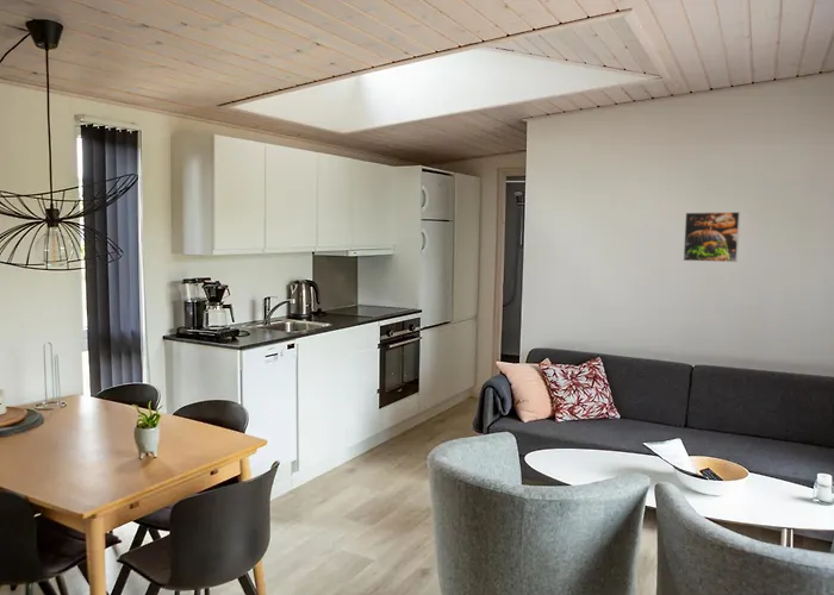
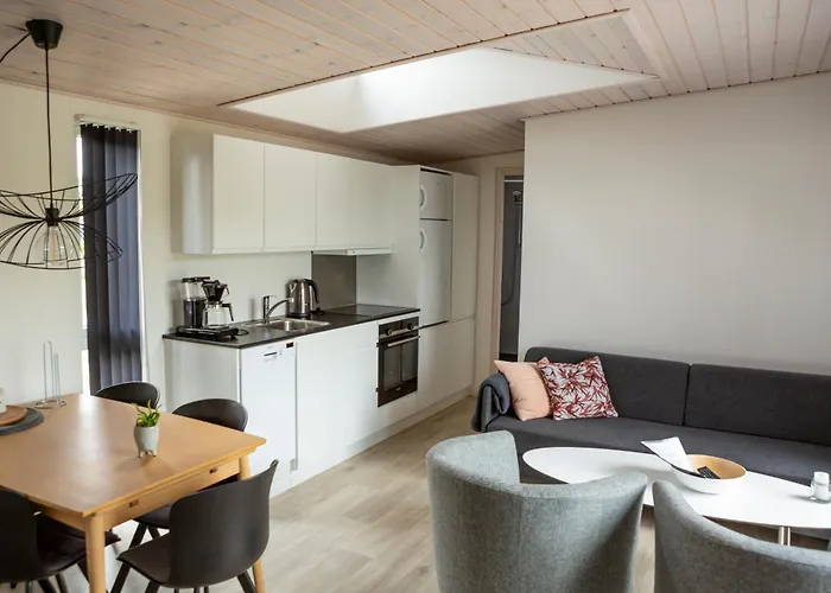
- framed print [681,211,741,263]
